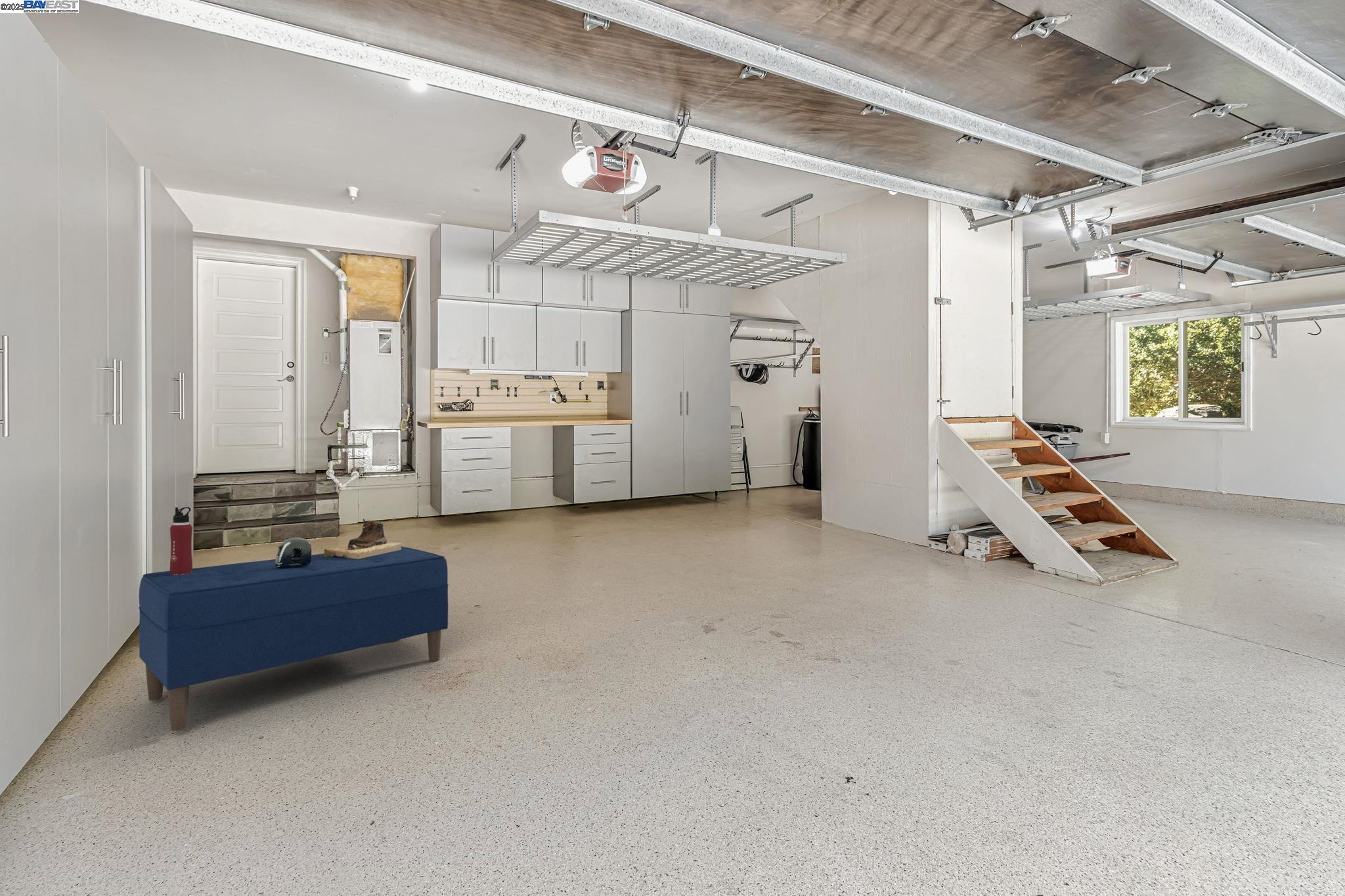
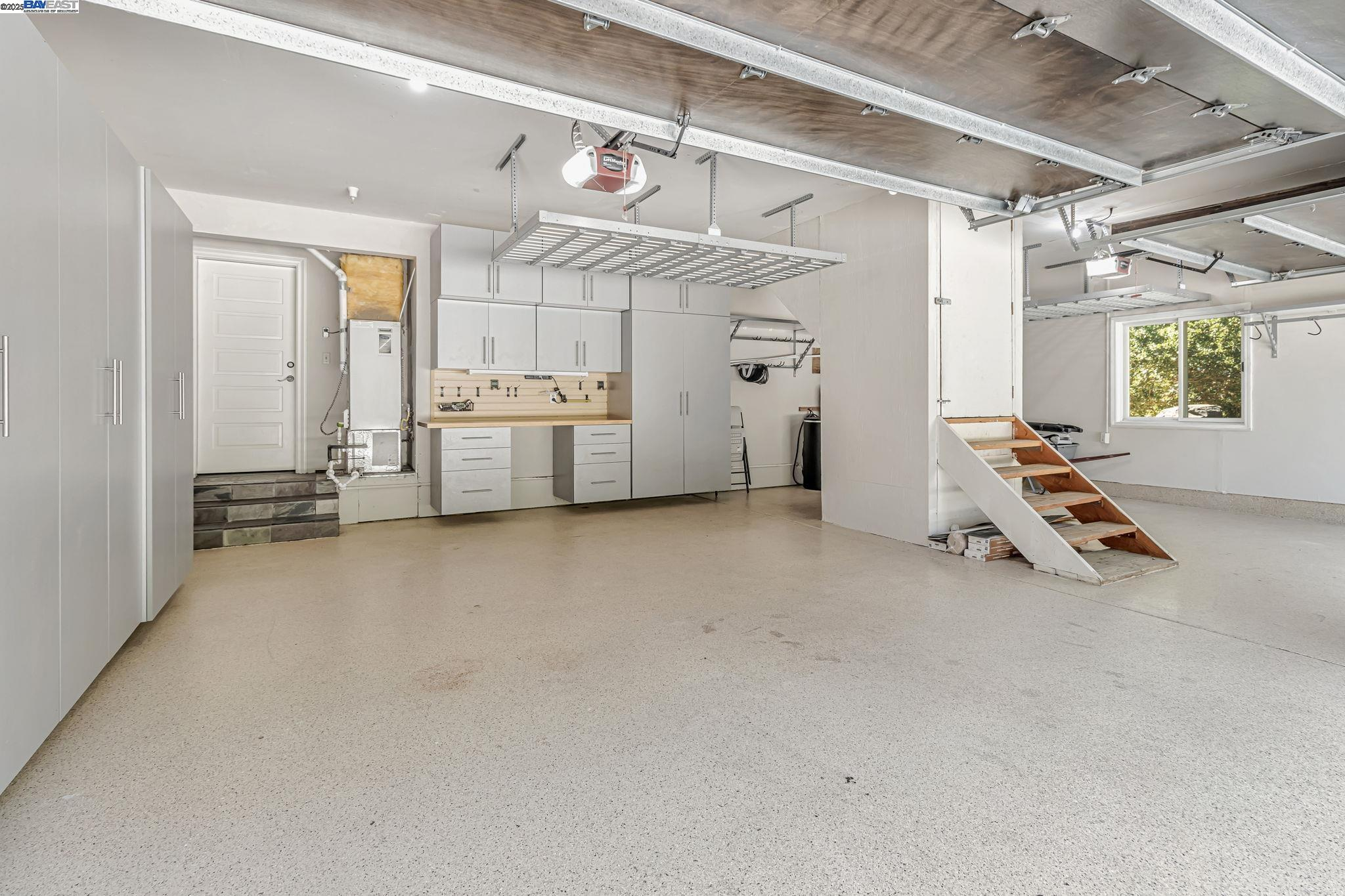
- bench [138,545,449,731]
- hiking boot [324,519,402,559]
- tape measure [275,537,312,568]
- water bottle [169,507,193,575]
